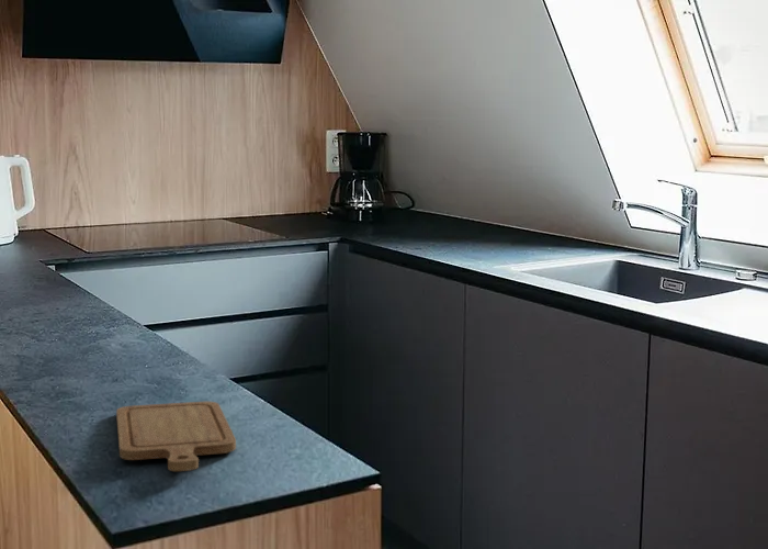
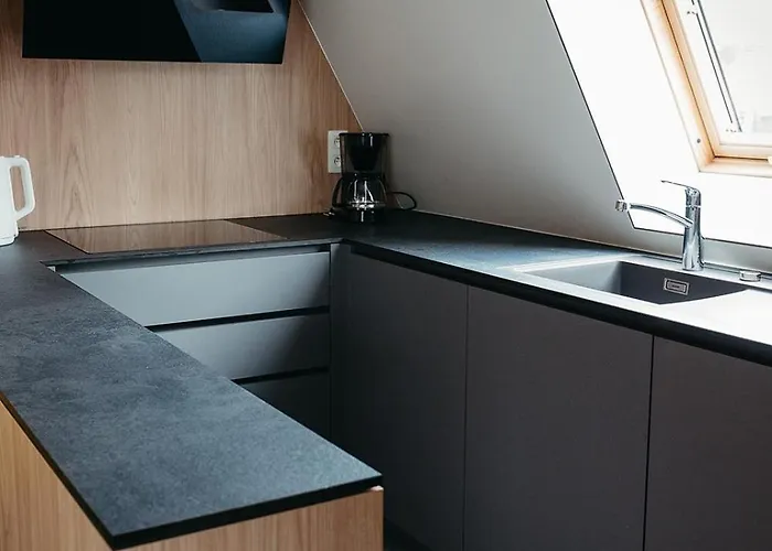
- chopping board [115,401,237,472]
